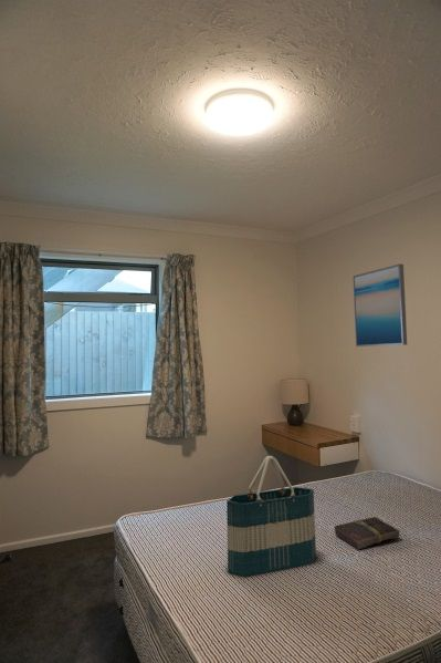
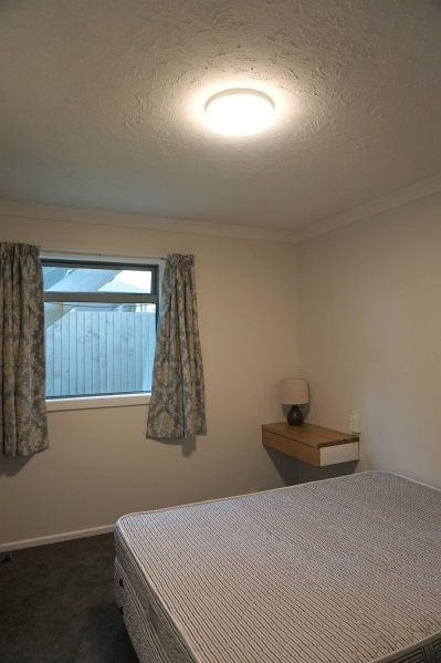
- wall art [353,262,408,348]
- book [334,516,401,550]
- tote bag [225,455,317,578]
